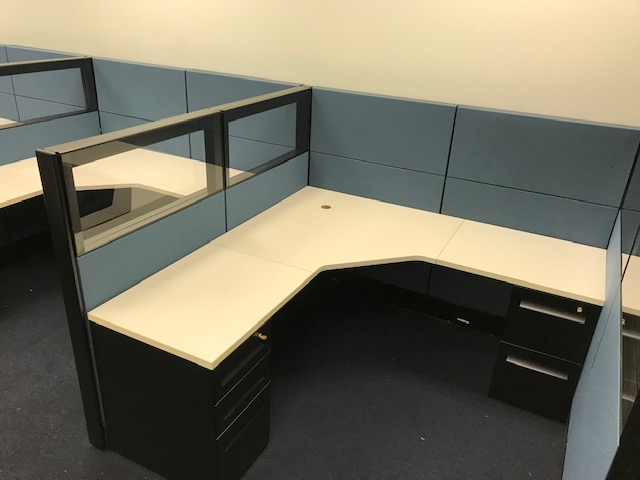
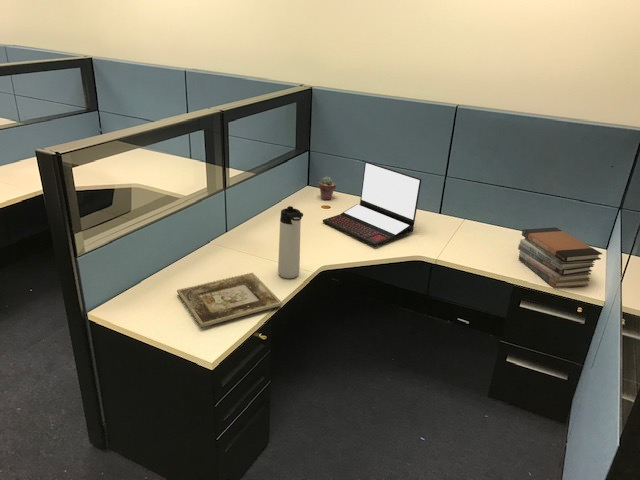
+ laptop [322,161,422,247]
+ picture frame [176,272,283,328]
+ book stack [517,226,603,289]
+ thermos bottle [277,205,304,279]
+ potted succulent [318,176,337,201]
